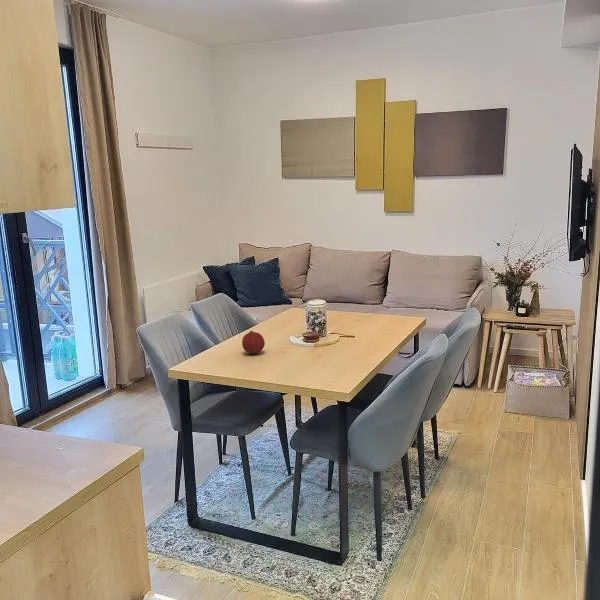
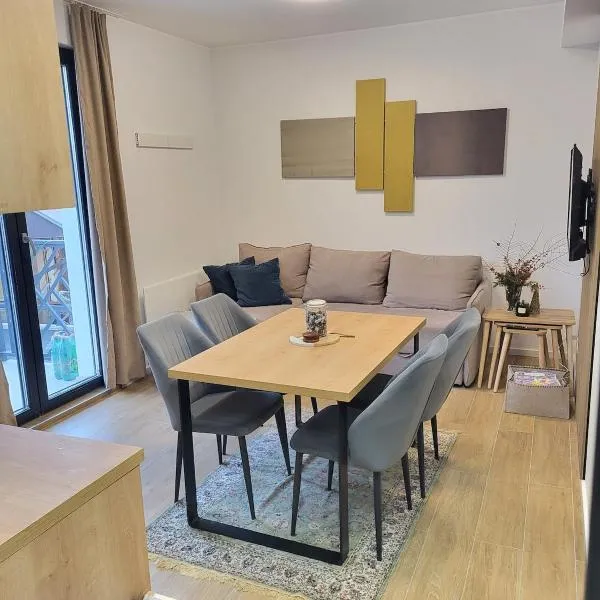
- fruit [241,330,266,355]
